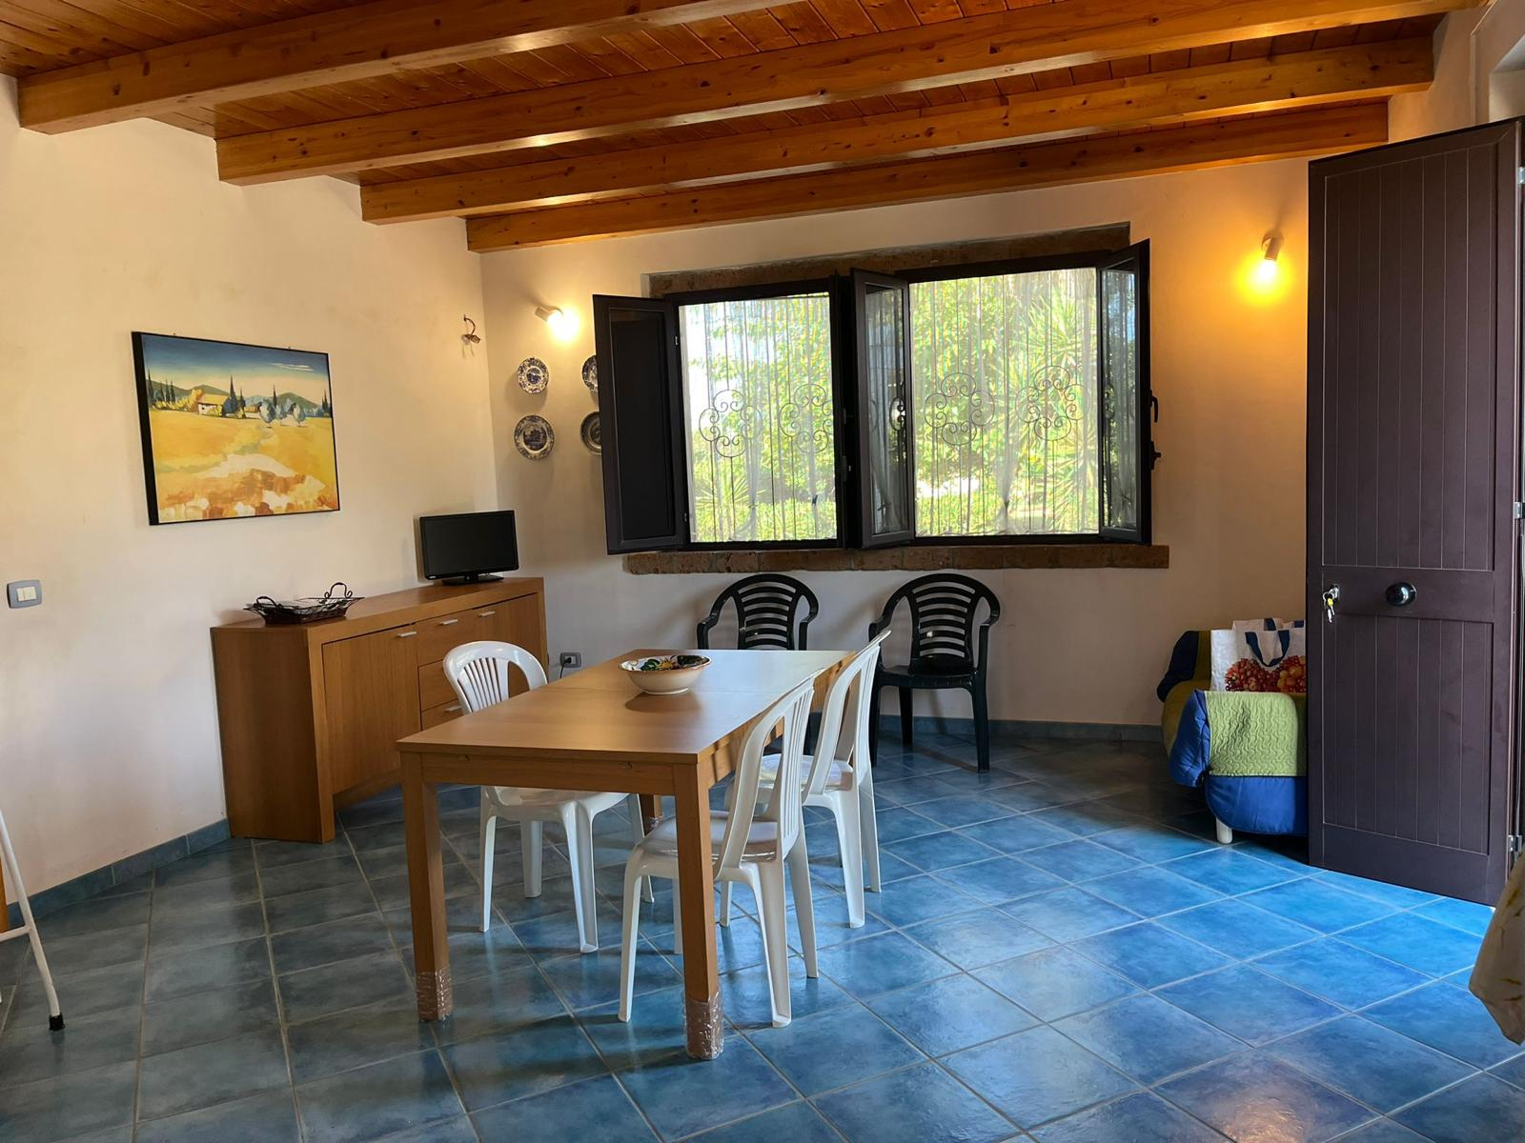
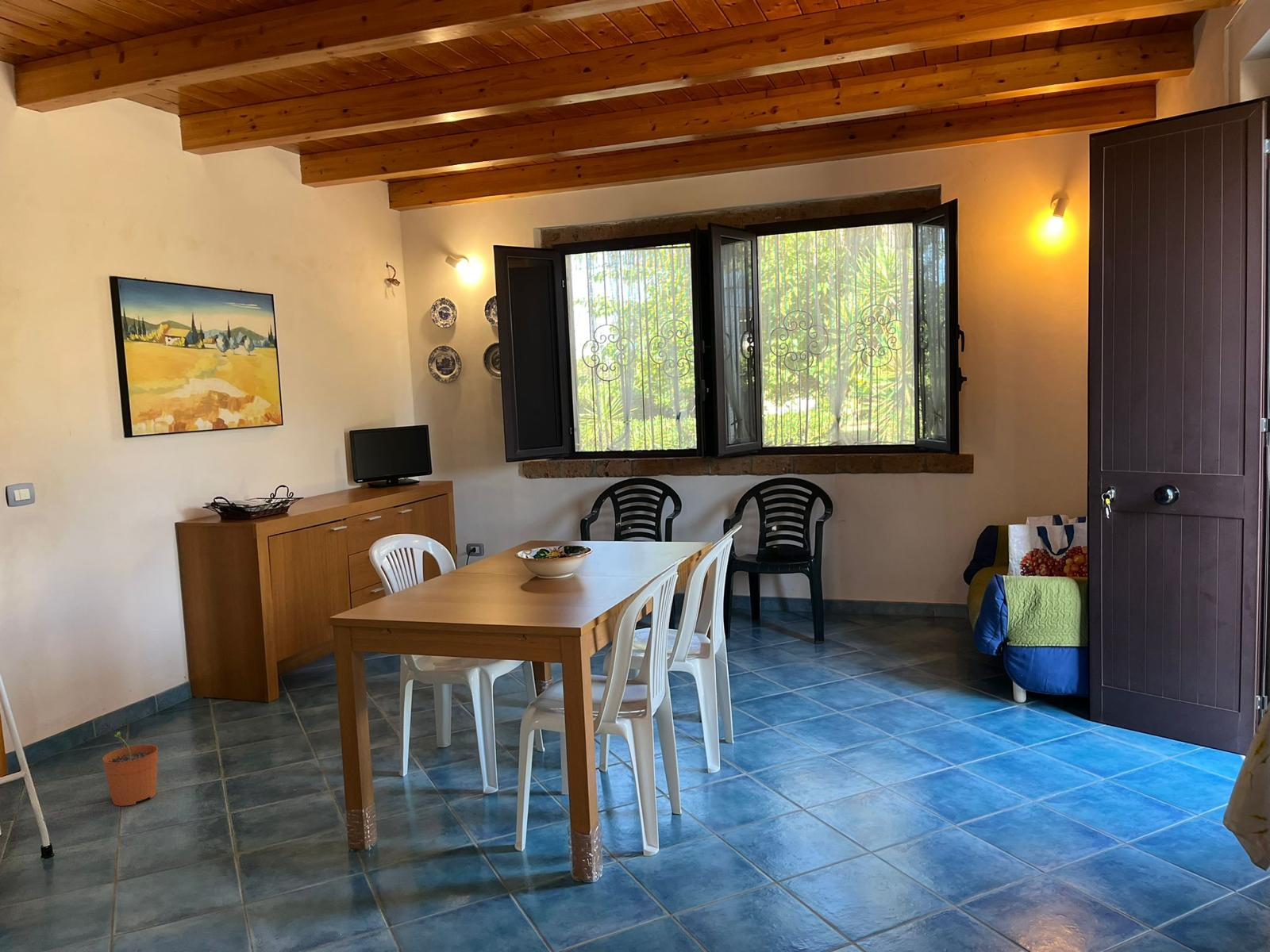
+ plant pot [102,731,159,807]
